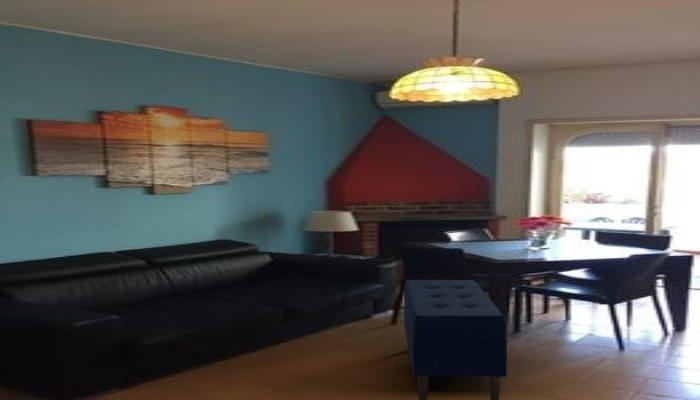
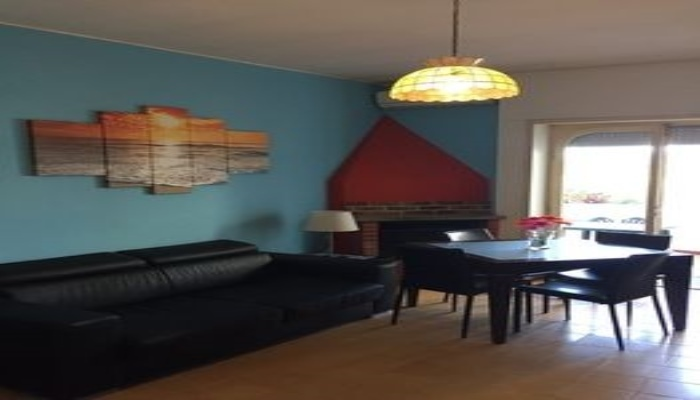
- bench [403,279,508,400]
